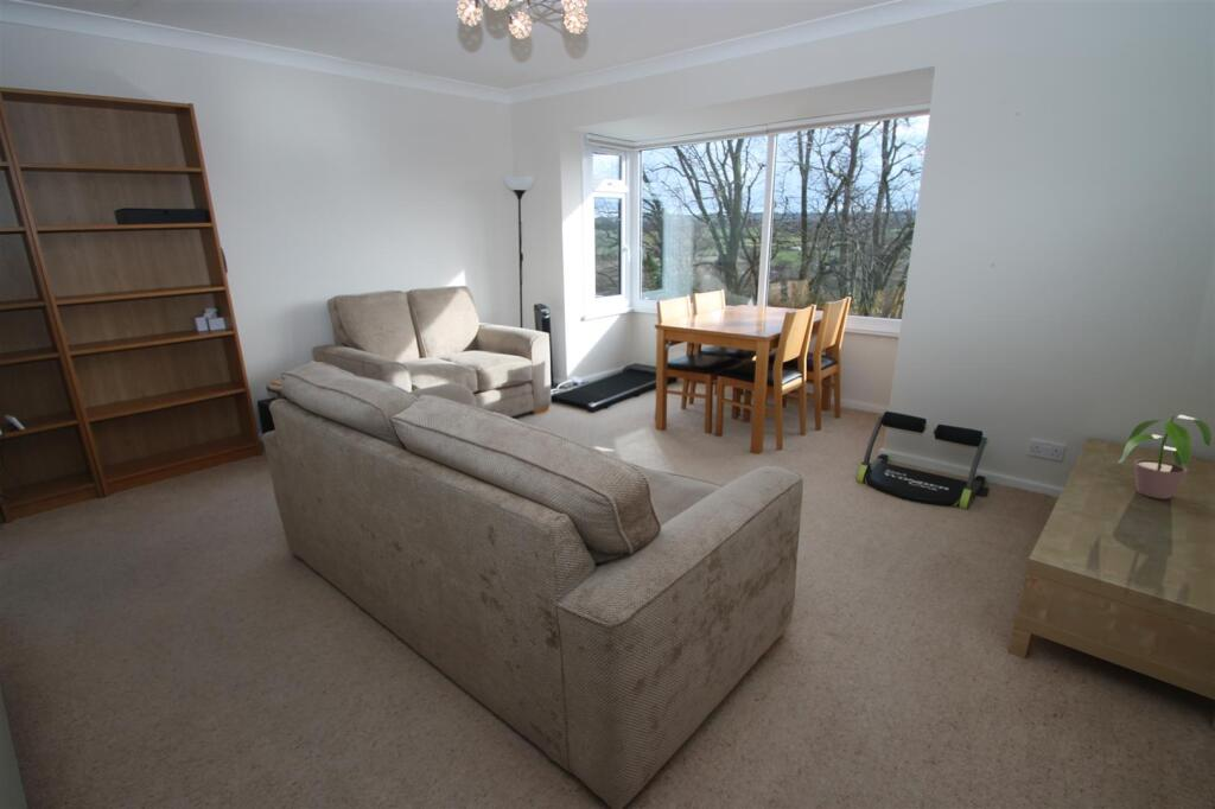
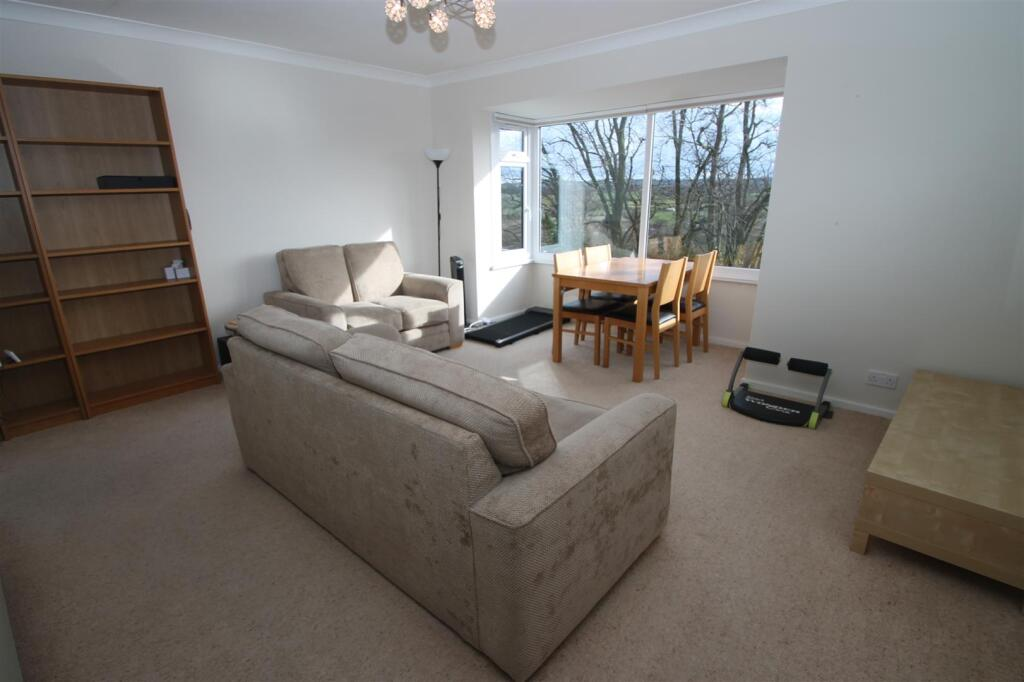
- potted plant [1117,414,1213,501]
